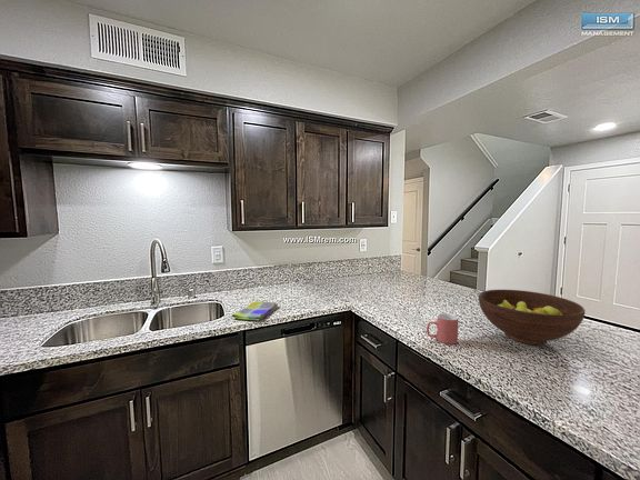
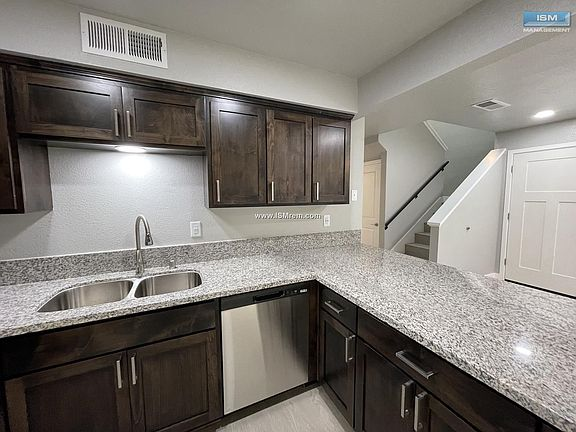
- dish towel [231,300,279,322]
- fruit bowl [478,289,586,346]
- mug [426,312,459,346]
